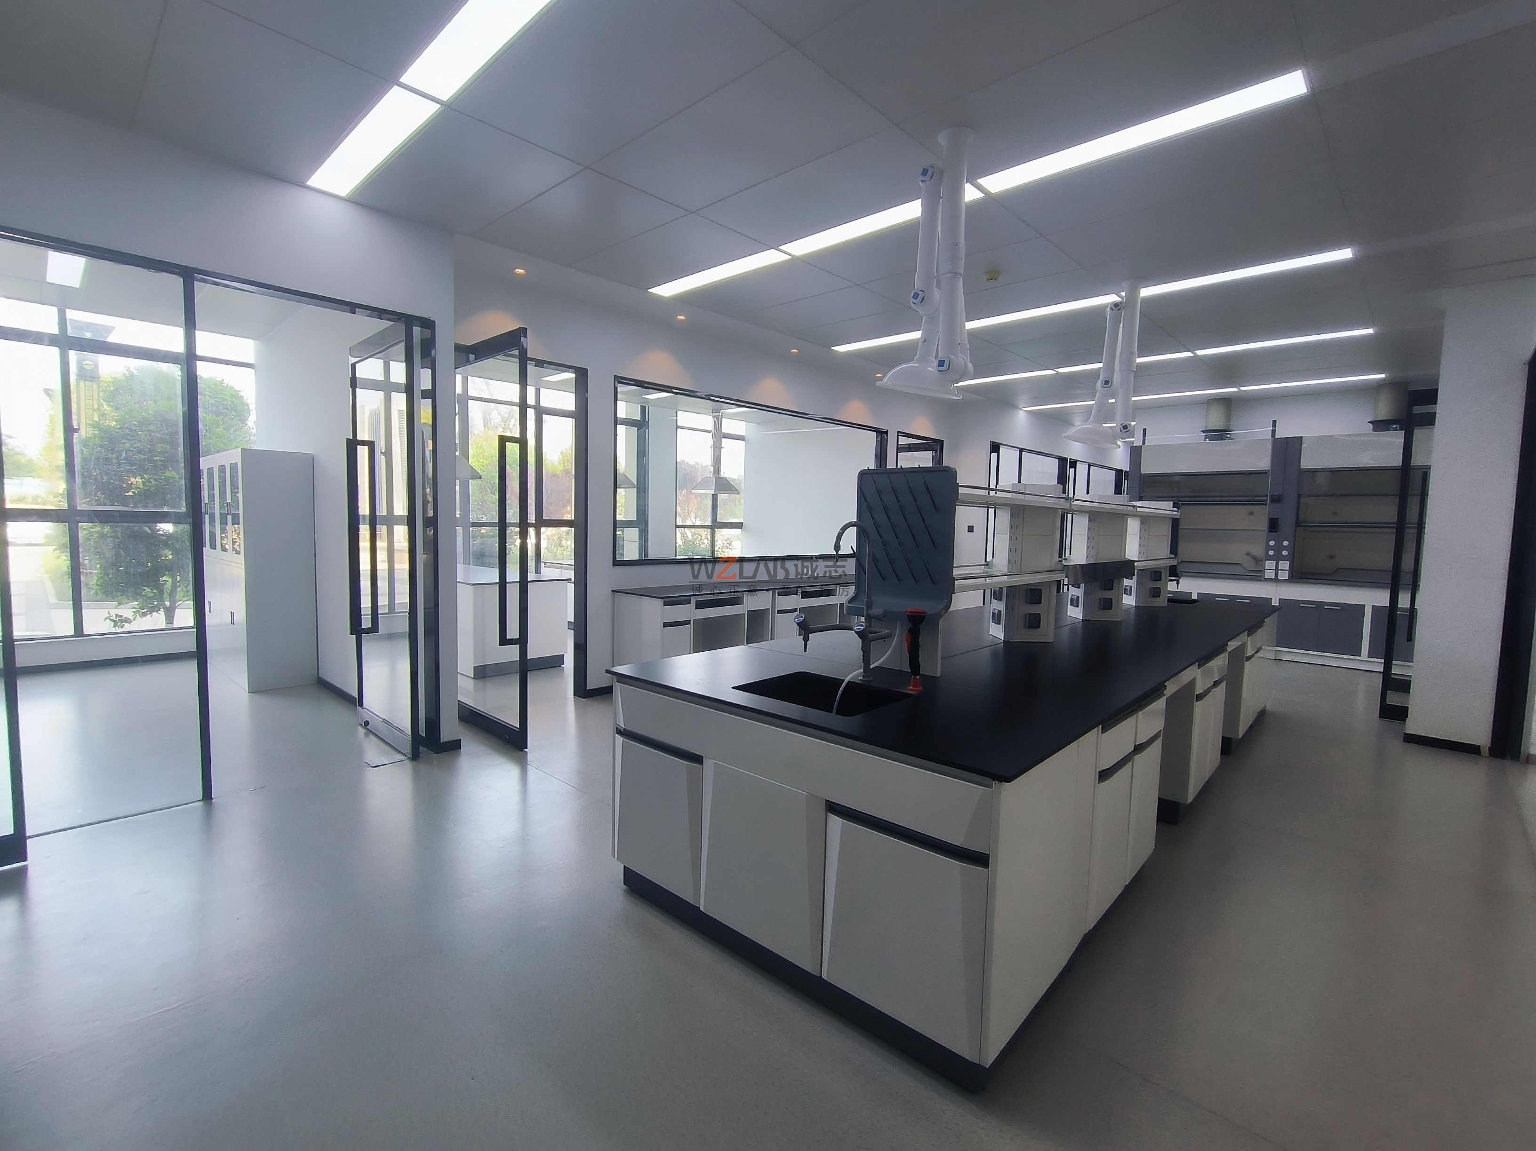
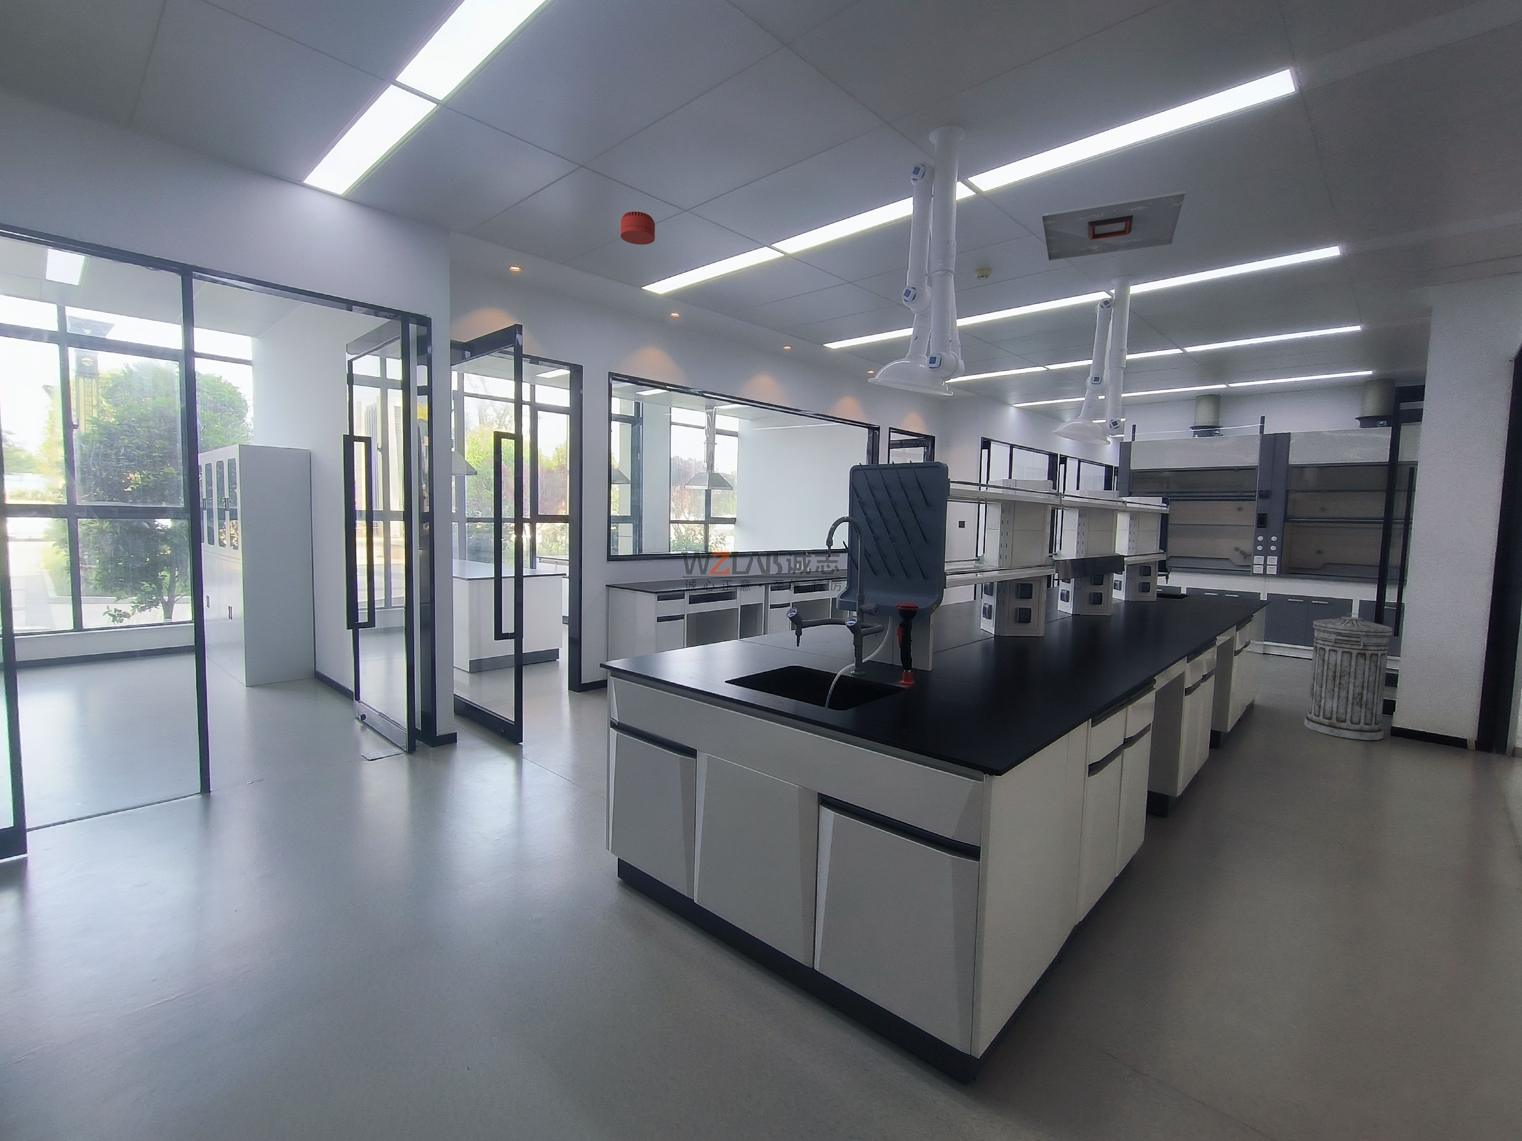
+ ceiling vent [1041,191,1186,261]
+ trash can [1304,612,1393,741]
+ smoke detector [620,211,656,246]
